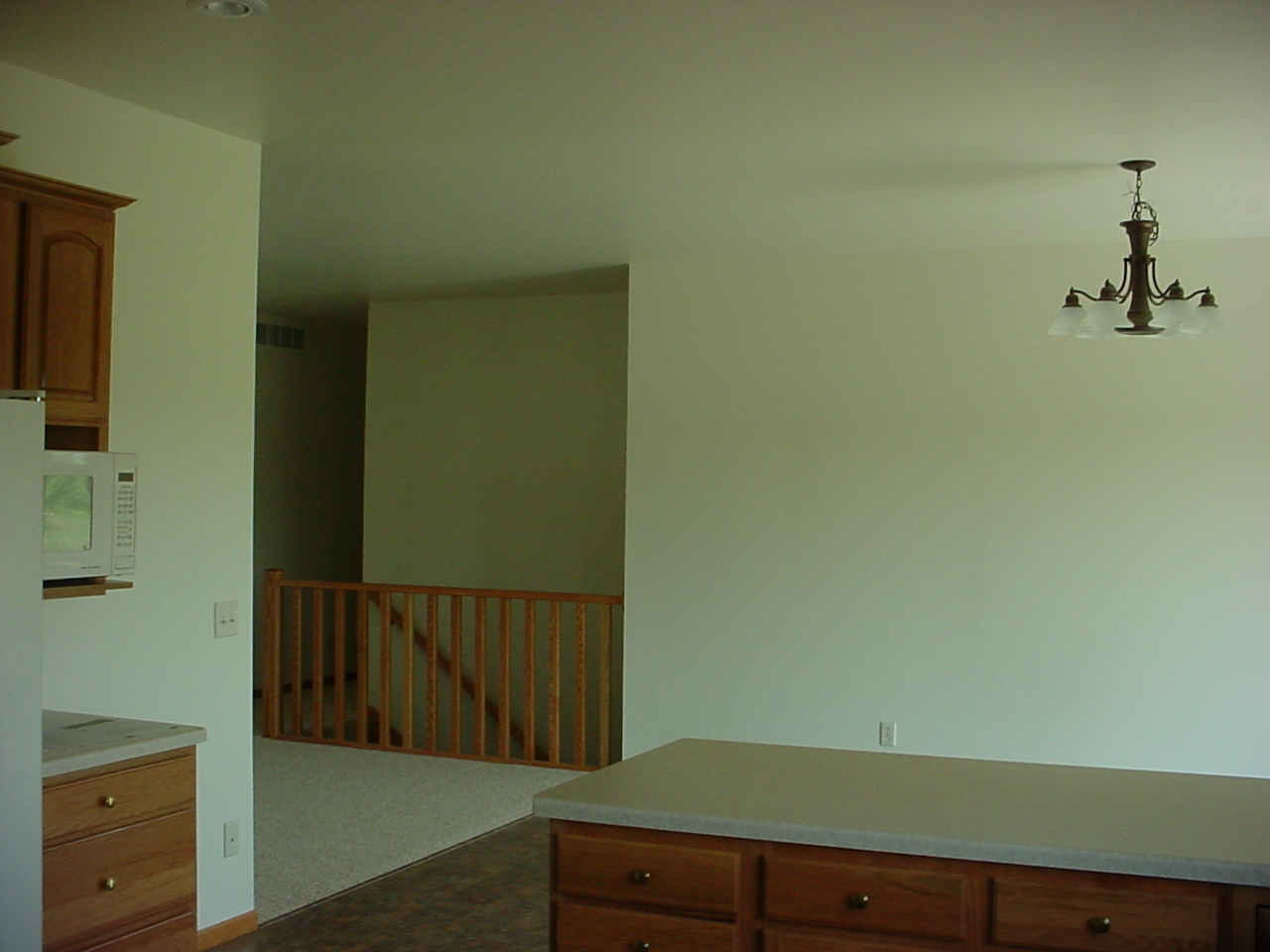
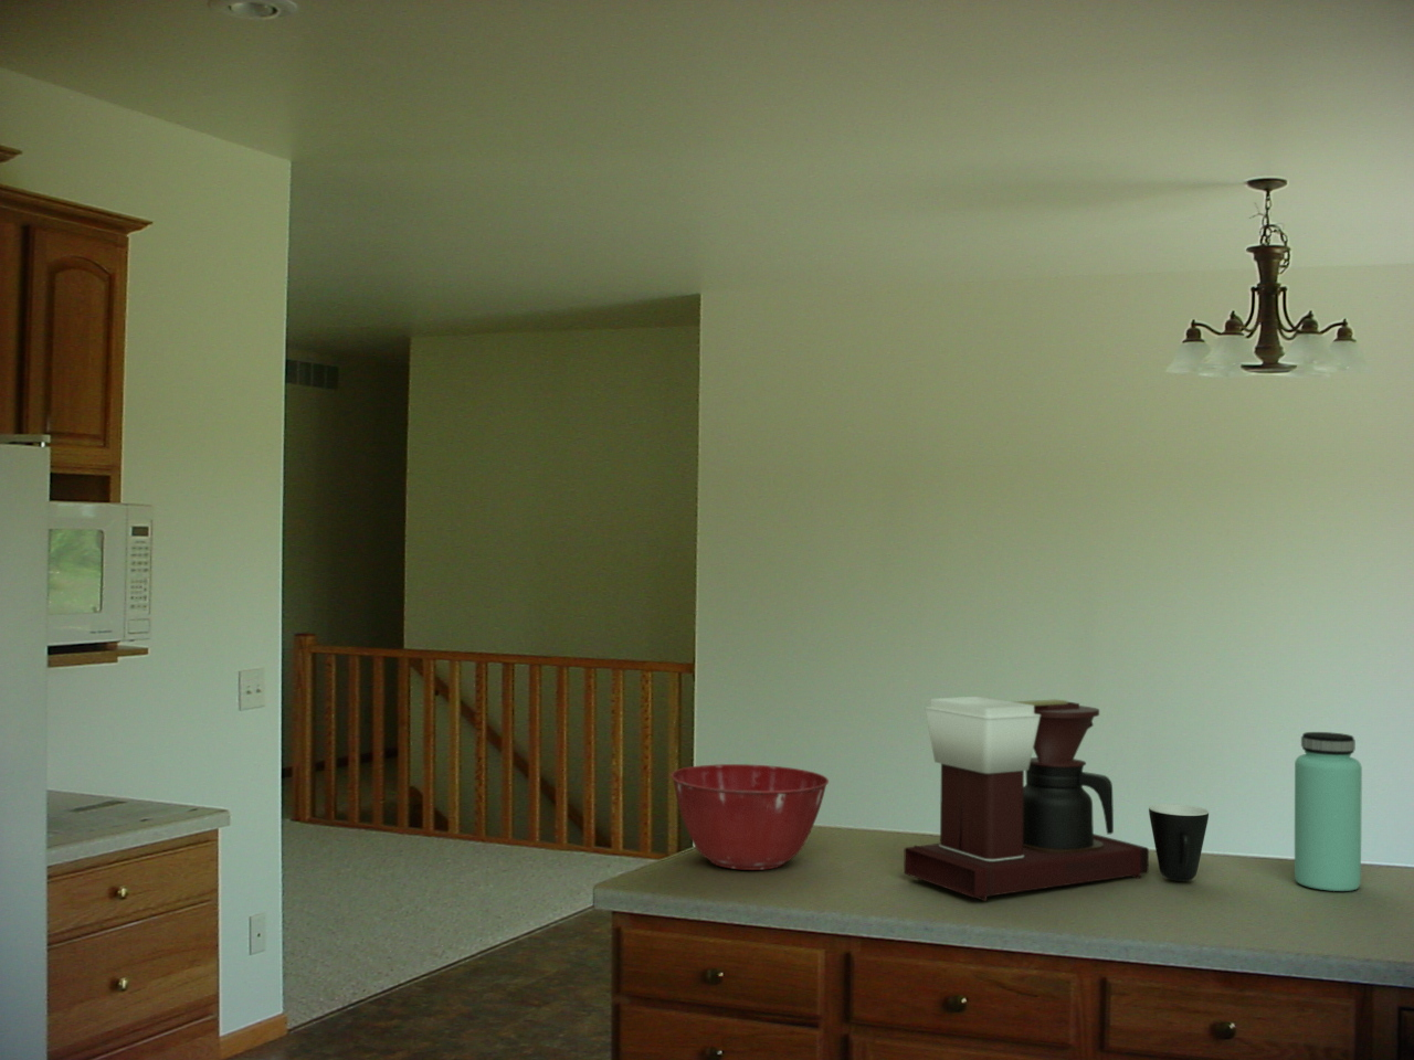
+ coffee maker [903,696,1150,902]
+ mixing bowl [669,763,829,871]
+ mug [1148,803,1209,882]
+ bottle [1294,730,1363,892]
